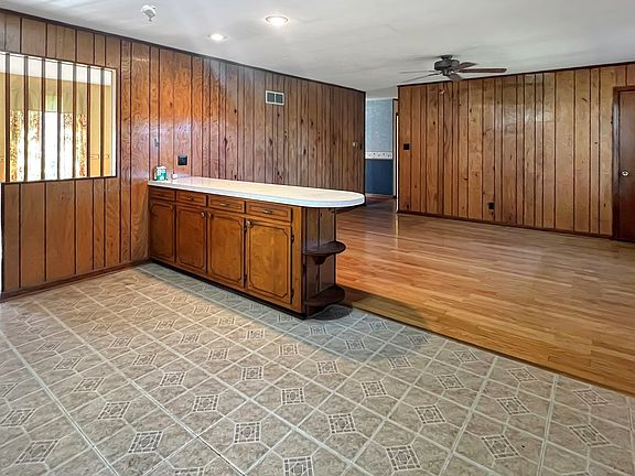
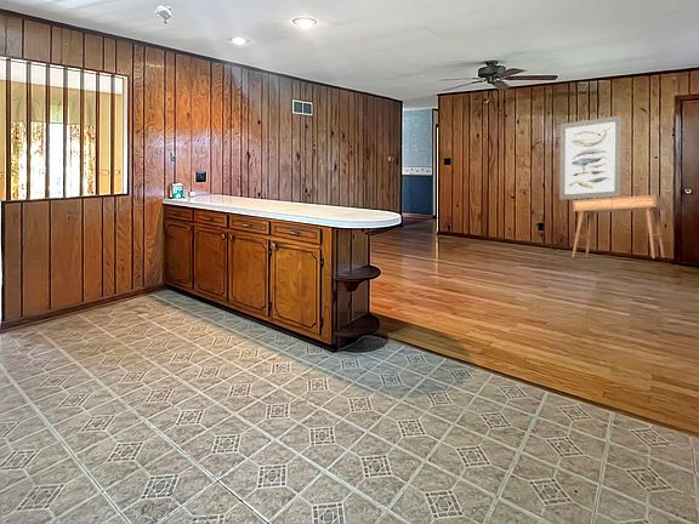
+ wall art [558,114,624,201]
+ desk [570,194,666,260]
